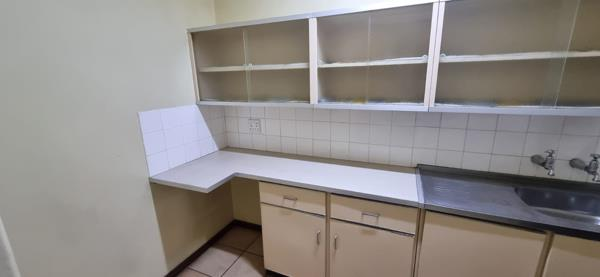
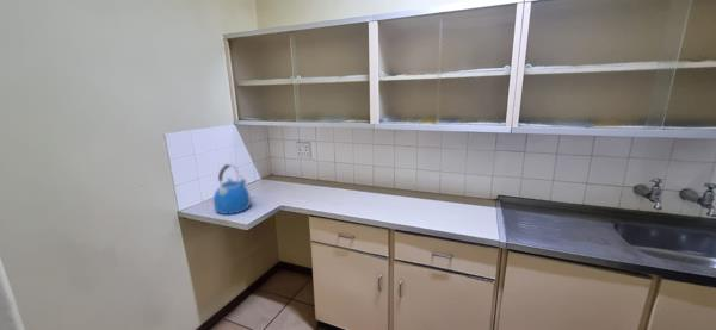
+ kettle [212,163,252,216]
